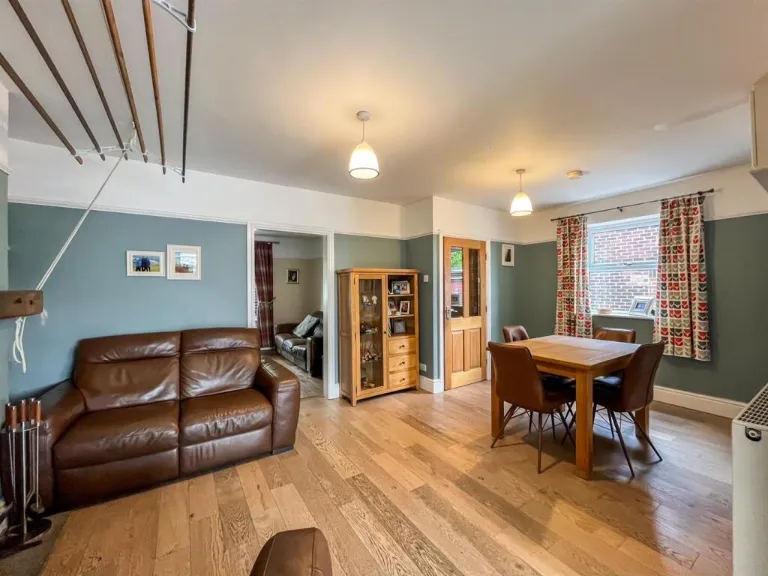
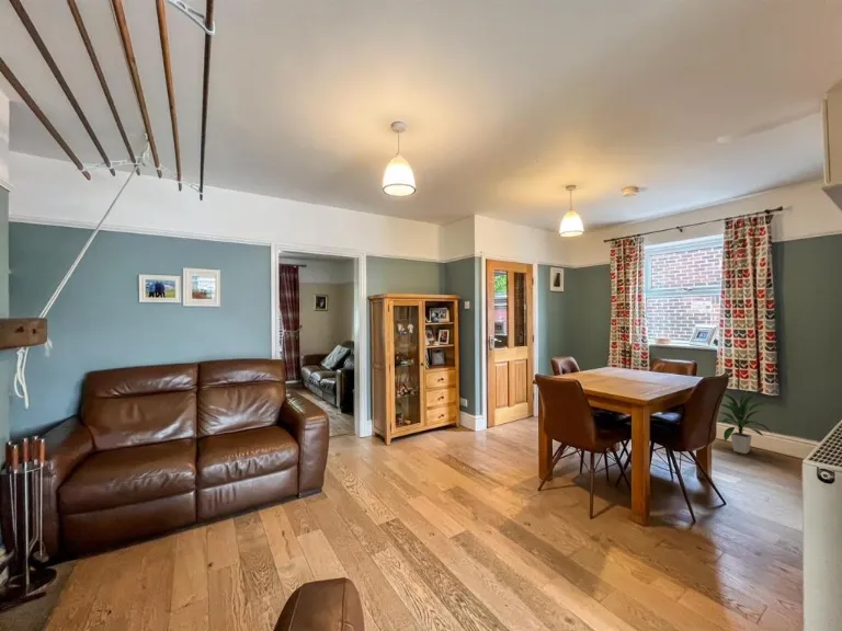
+ indoor plant [717,390,774,455]
